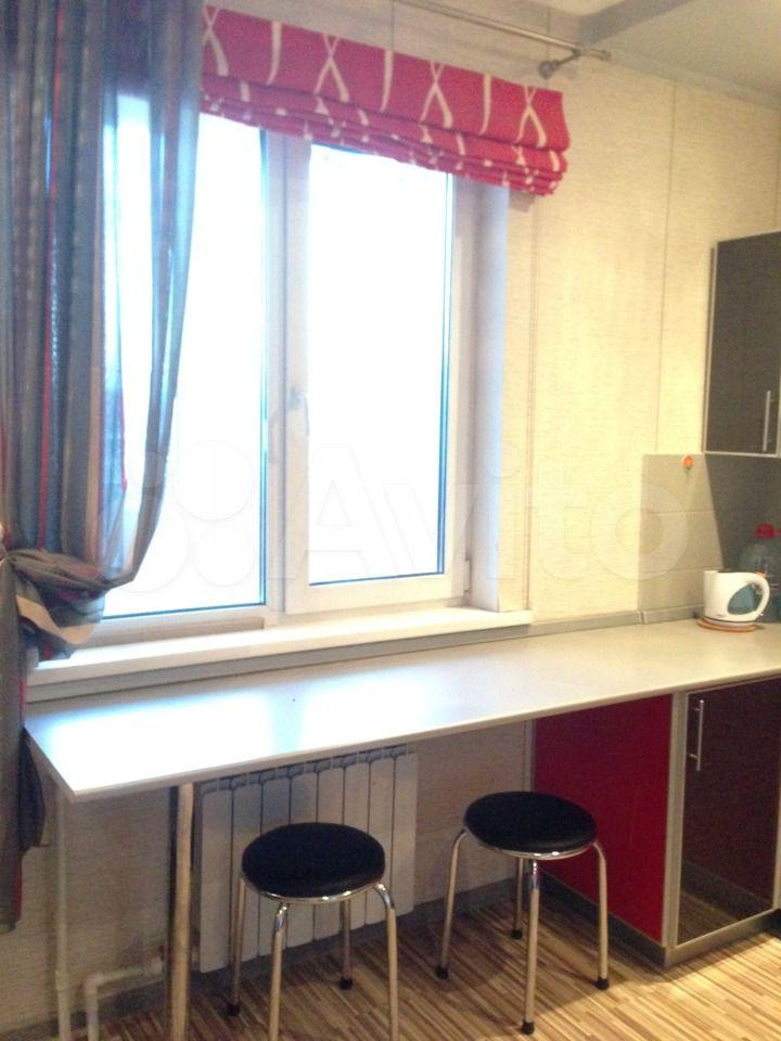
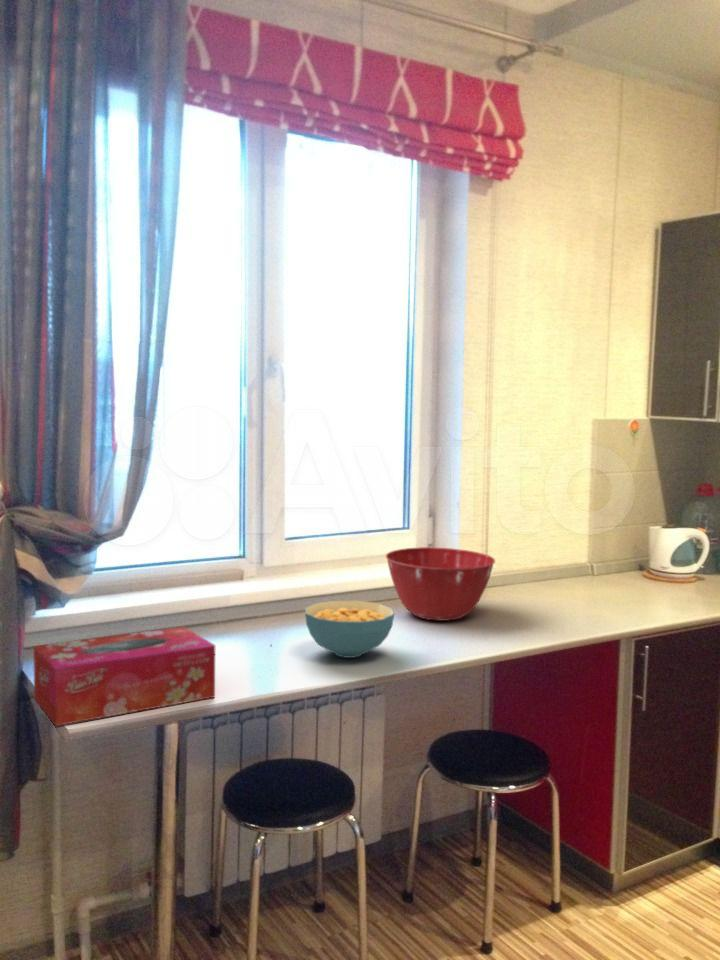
+ tissue box [32,626,216,727]
+ cereal bowl [304,600,395,659]
+ mixing bowl [385,546,496,622]
